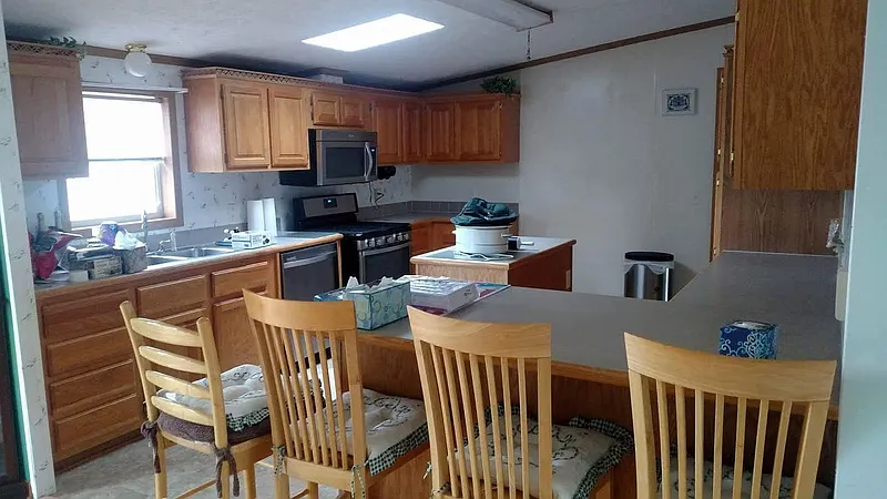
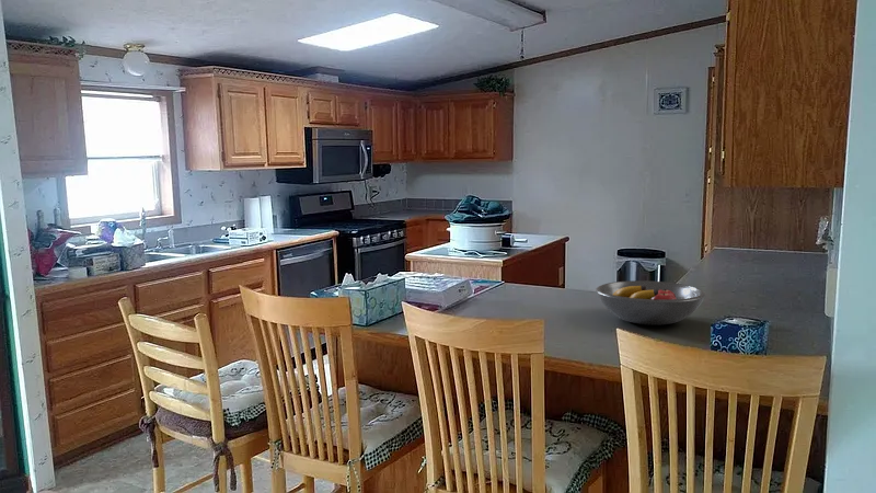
+ fruit bowl [595,279,707,326]
